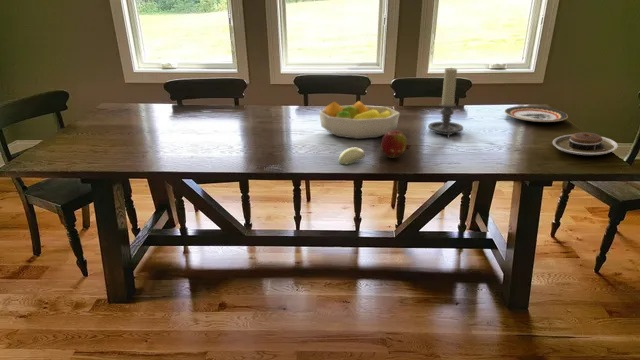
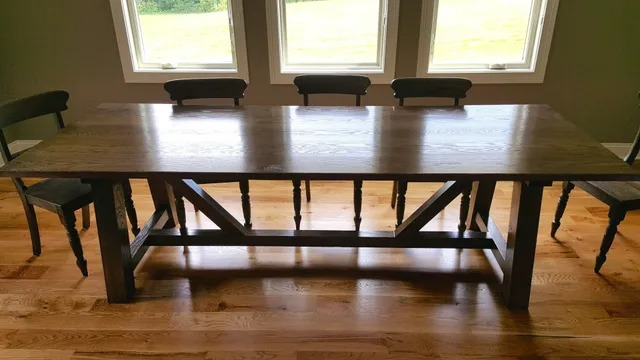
- fruit [380,129,412,159]
- plate [552,131,619,156]
- decorative egg [337,146,366,165]
- fruit bowl [318,100,401,140]
- candle holder [427,66,464,139]
- plate [503,105,569,123]
